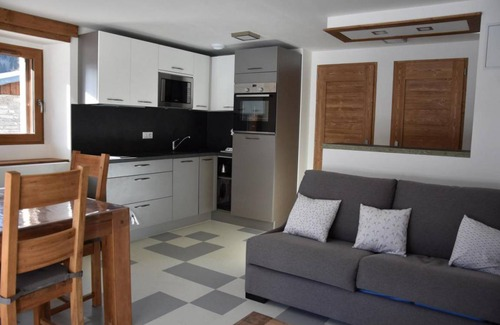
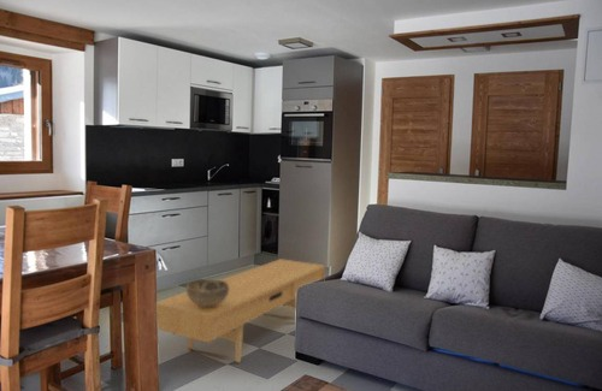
+ decorative bowl [185,279,229,308]
+ tv console [155,257,326,365]
